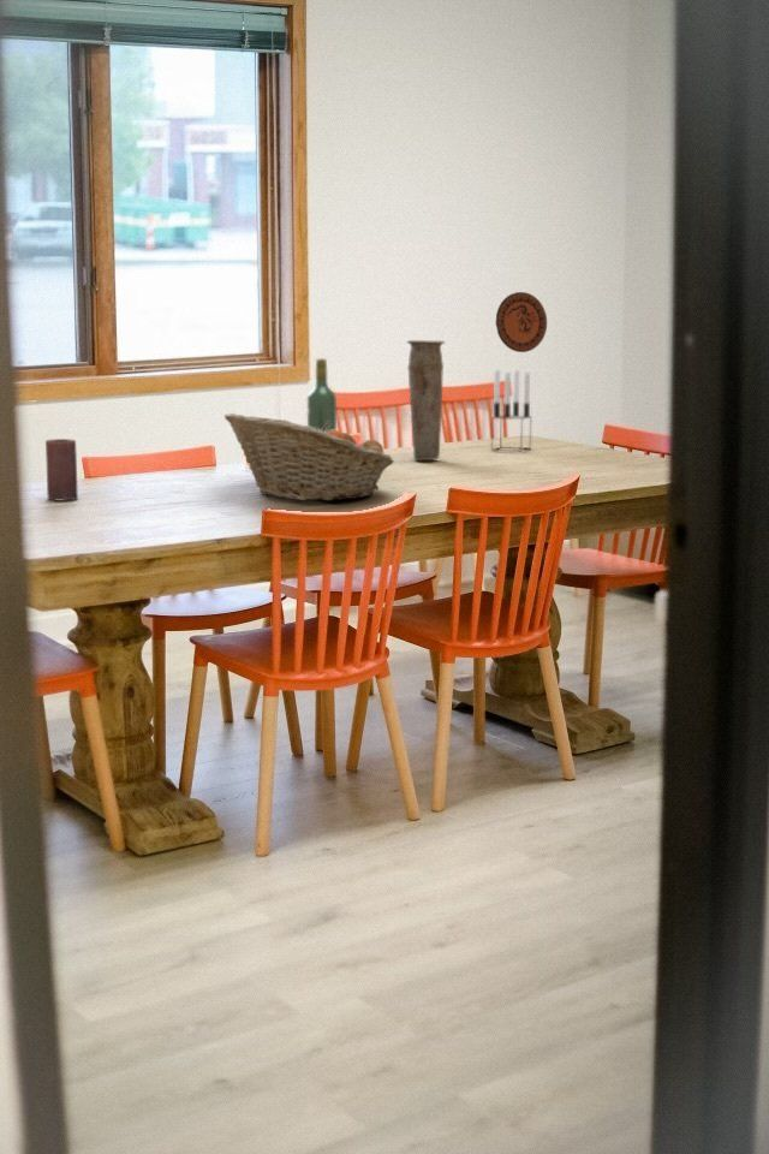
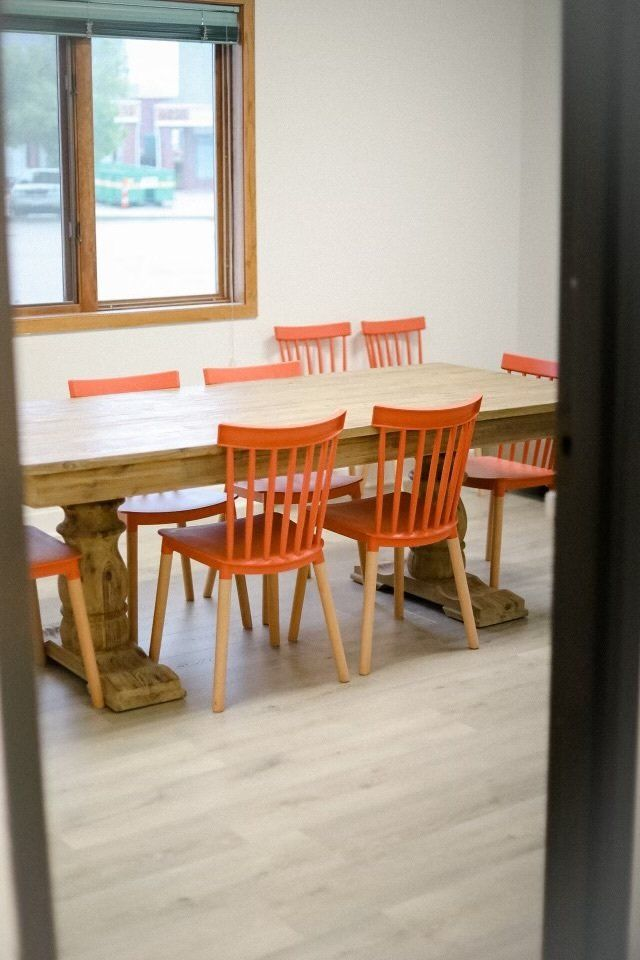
- fruit basket [223,412,395,502]
- candle holder [490,368,532,453]
- vase [406,339,446,462]
- decorative plate [495,291,548,353]
- wine bottle [306,357,338,433]
- candle [44,438,79,501]
